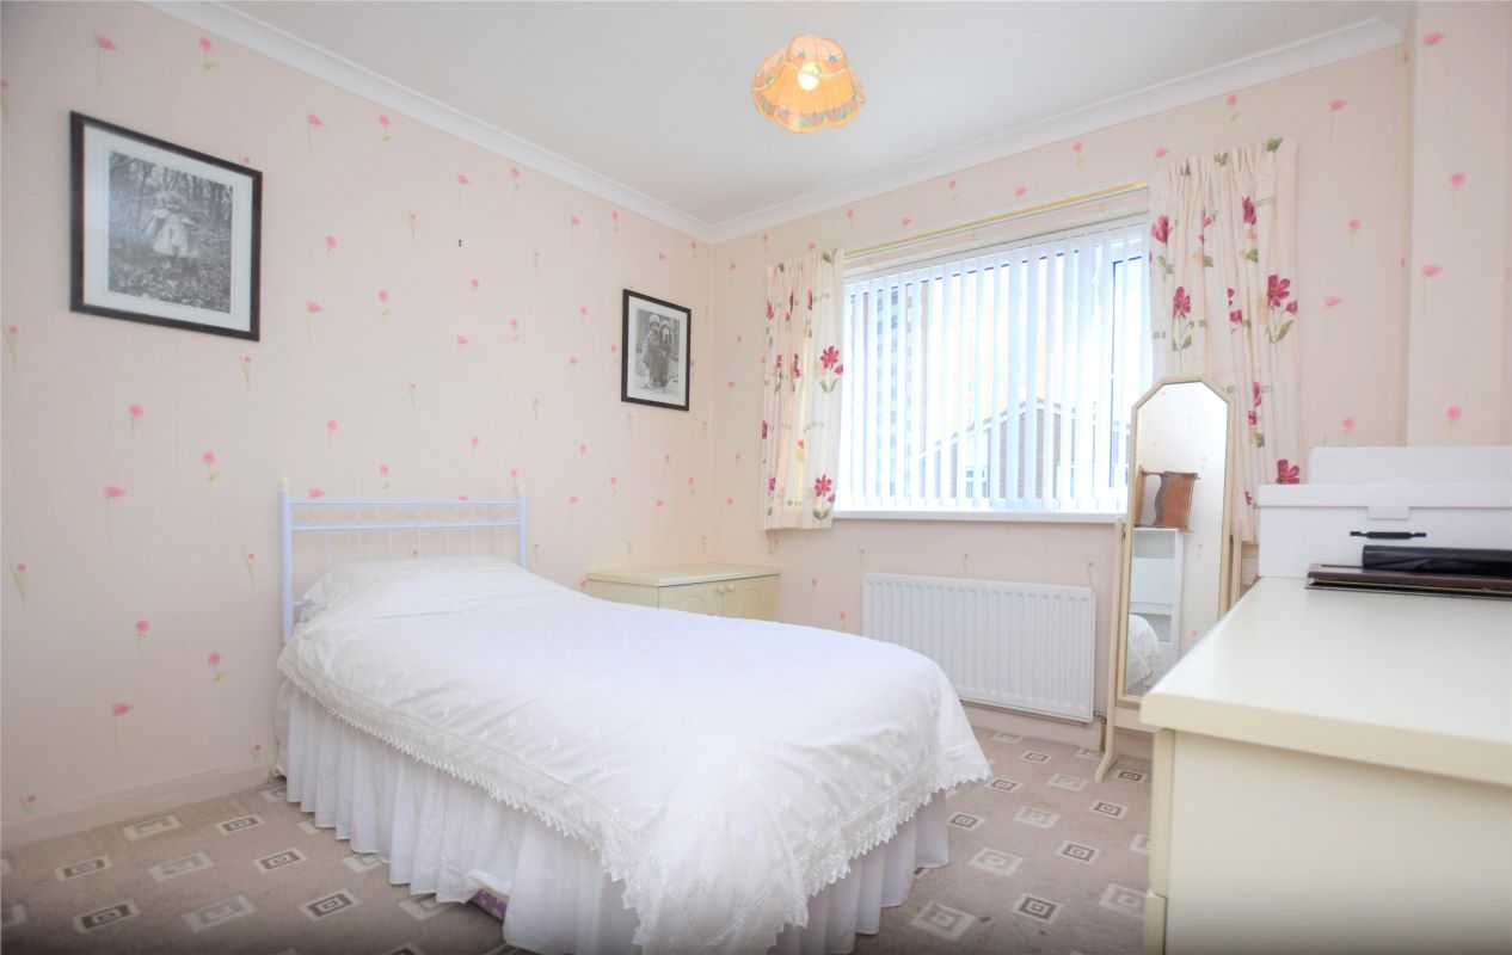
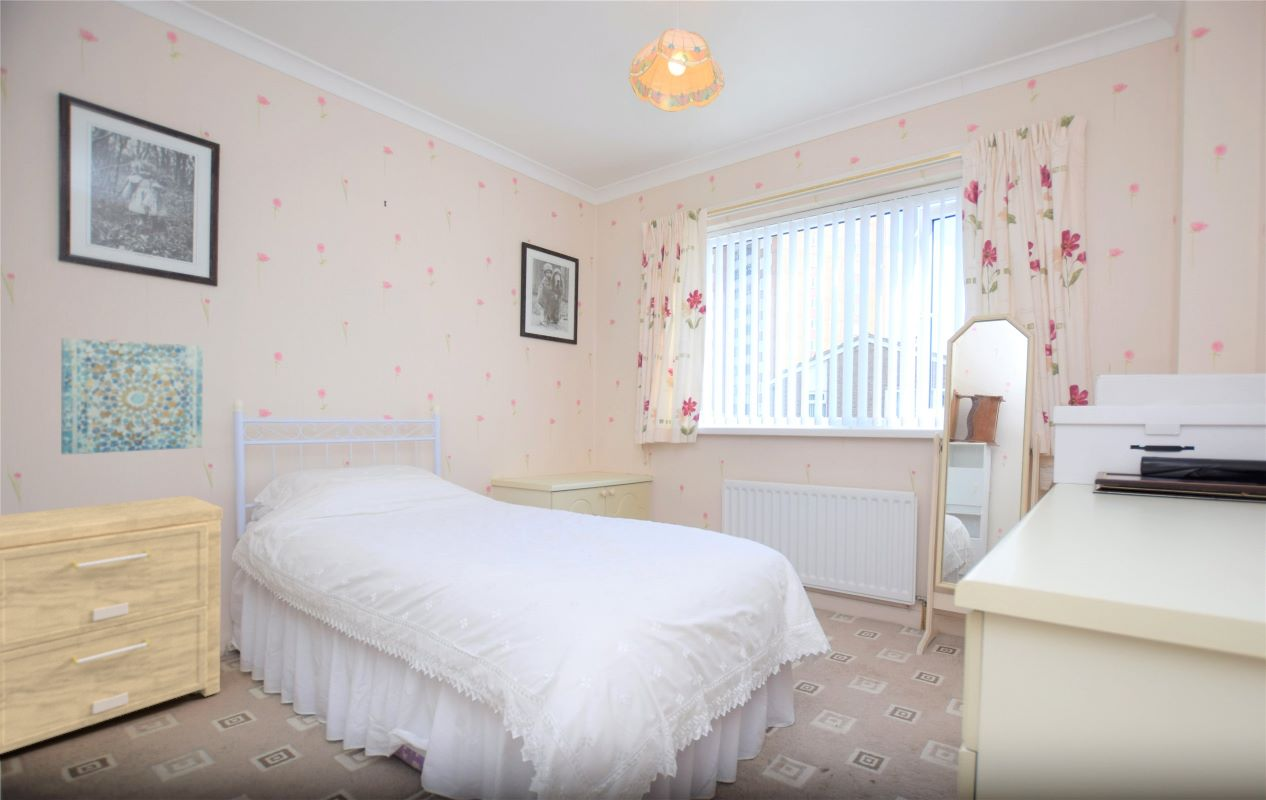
+ side table [0,494,224,755]
+ wall art [60,337,204,456]
